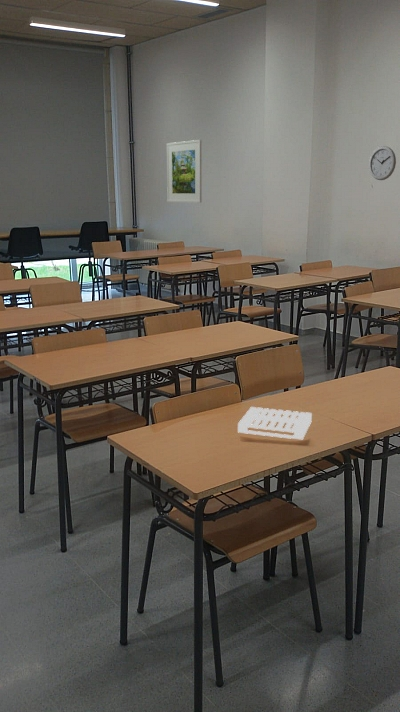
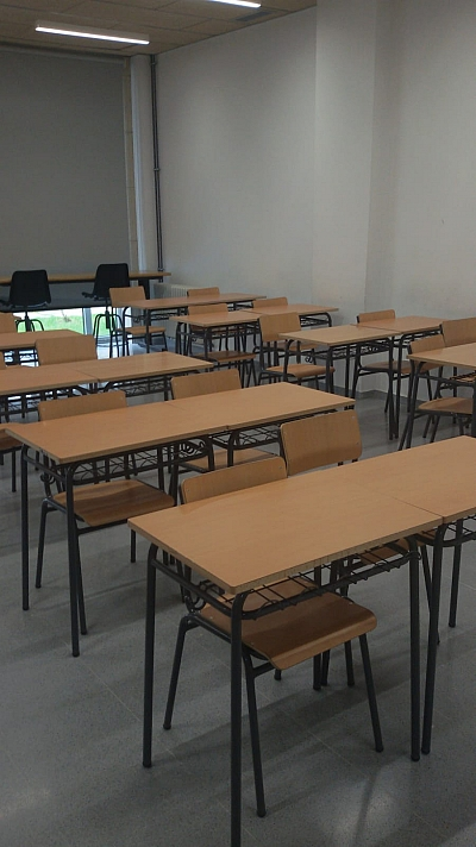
- pallet [237,406,313,440]
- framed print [166,139,202,204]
- wall clock [368,145,397,181]
